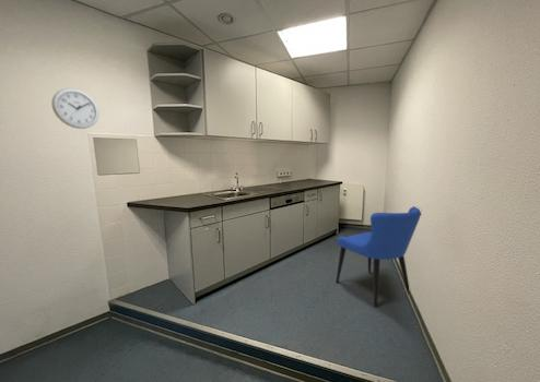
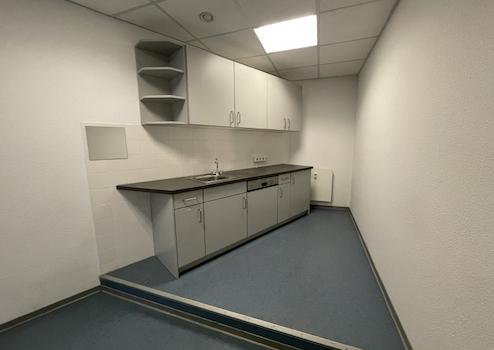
- wall clock [51,87,99,130]
- dining chair [334,205,422,309]
